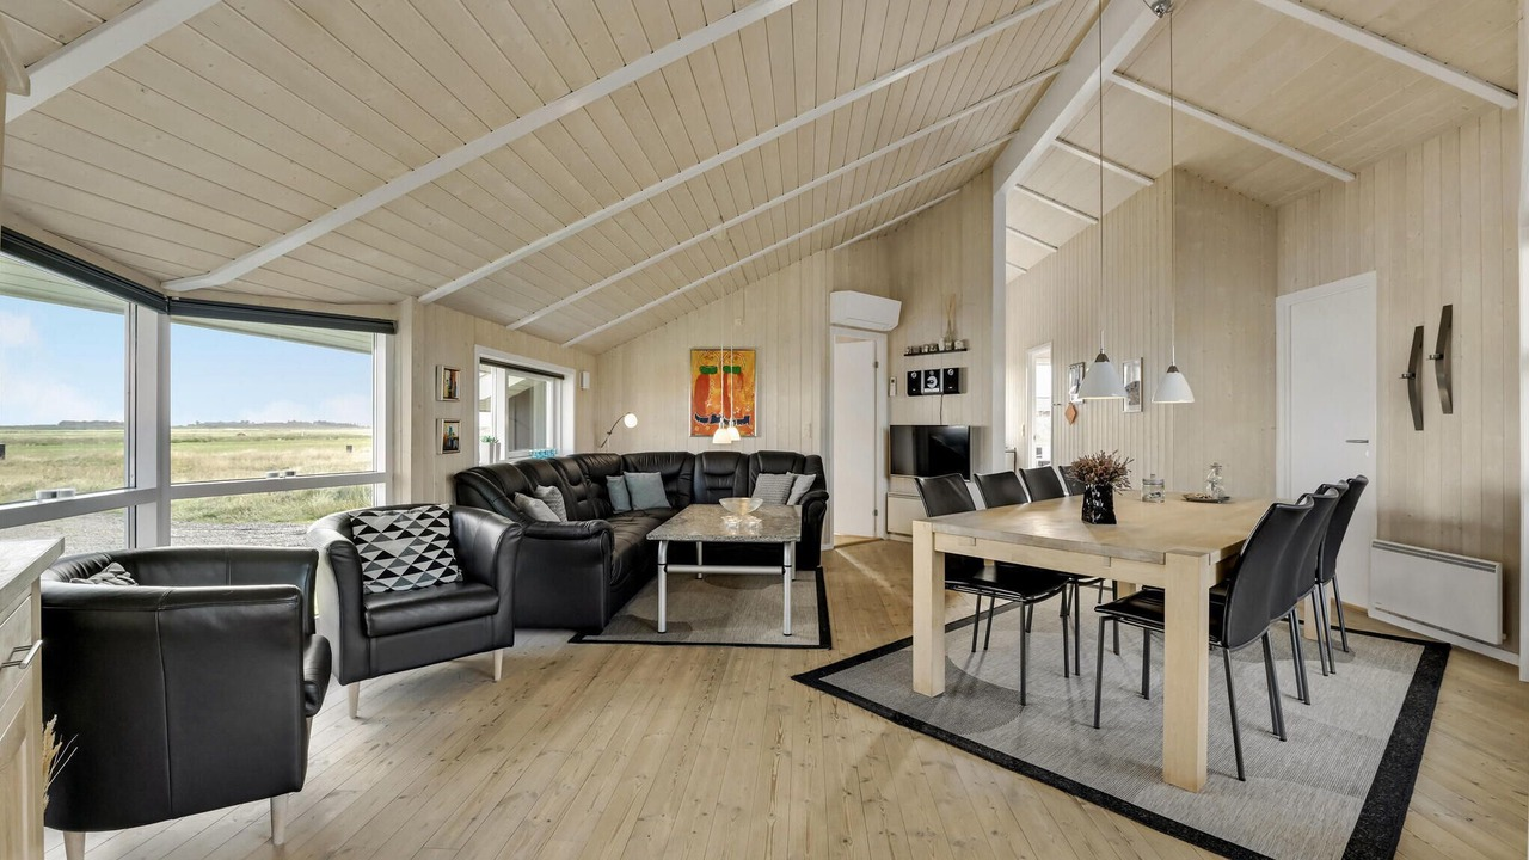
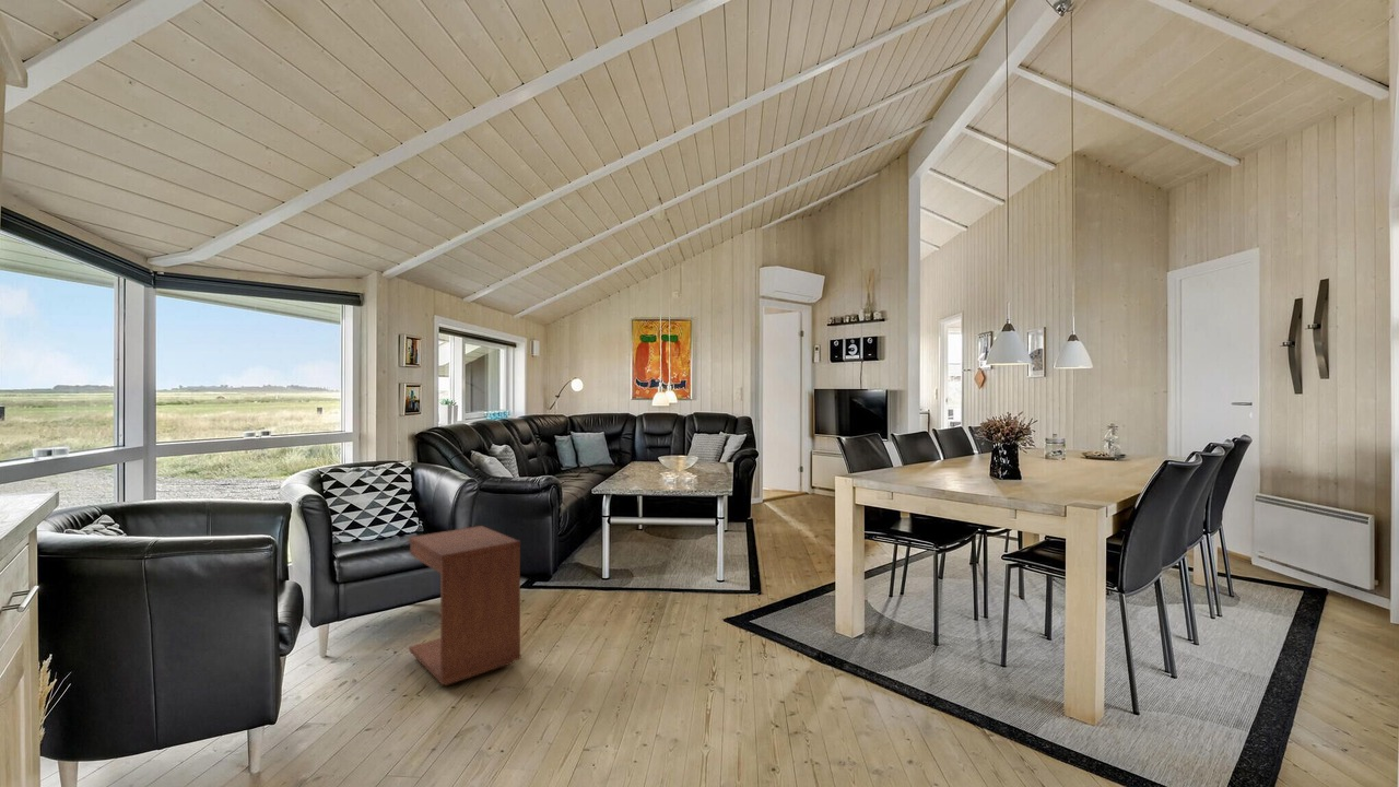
+ side table [408,525,521,686]
